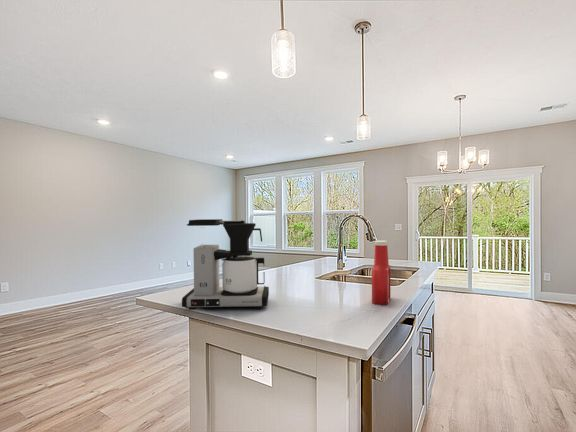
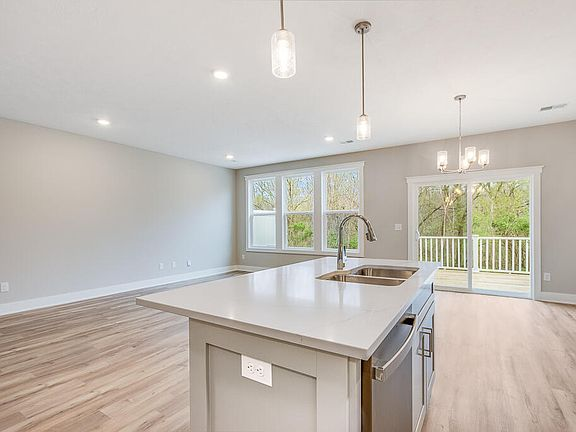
- coffee maker [181,218,270,311]
- soap bottle [371,240,392,306]
